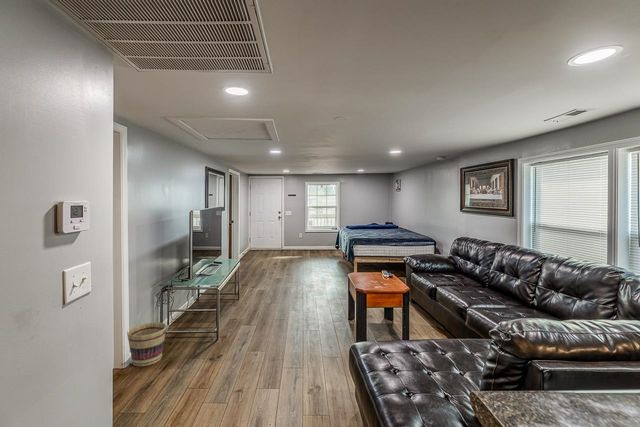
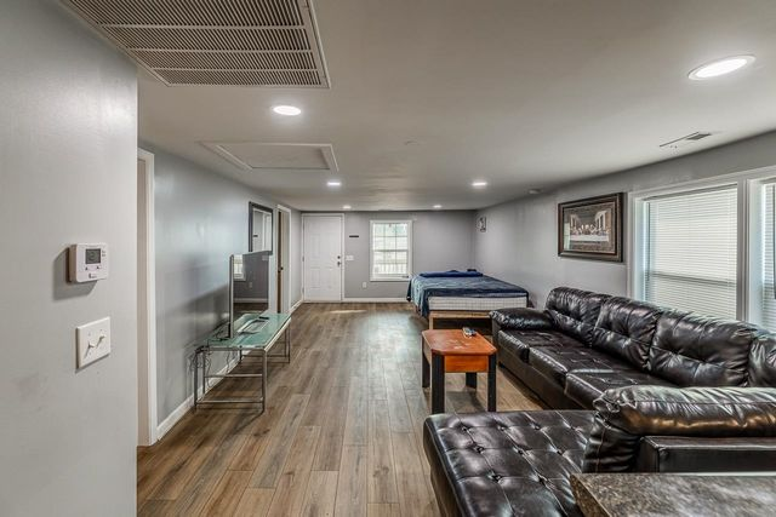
- basket [126,321,167,367]
